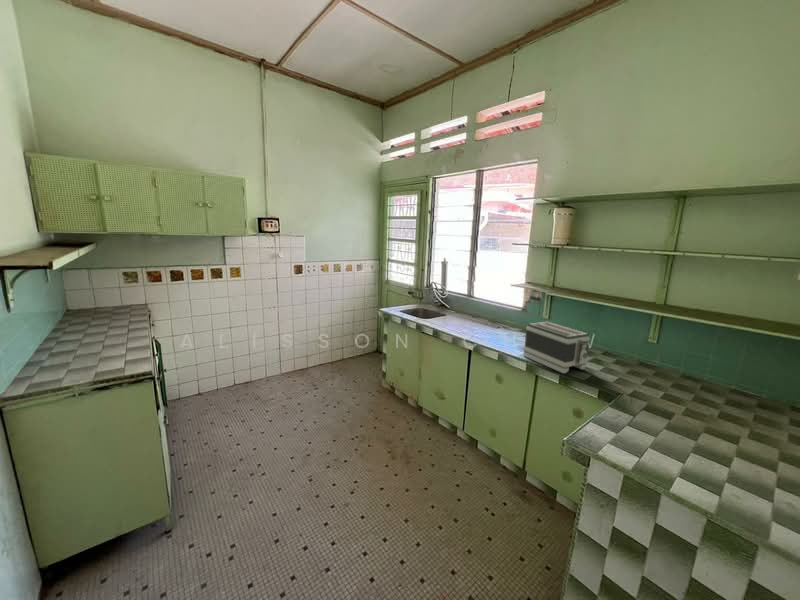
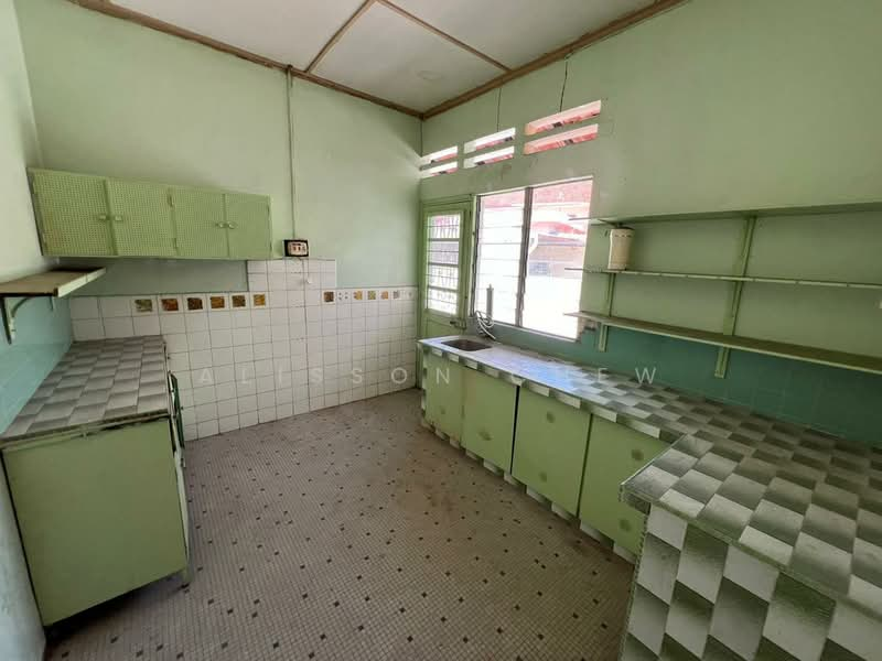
- toaster [522,321,591,374]
